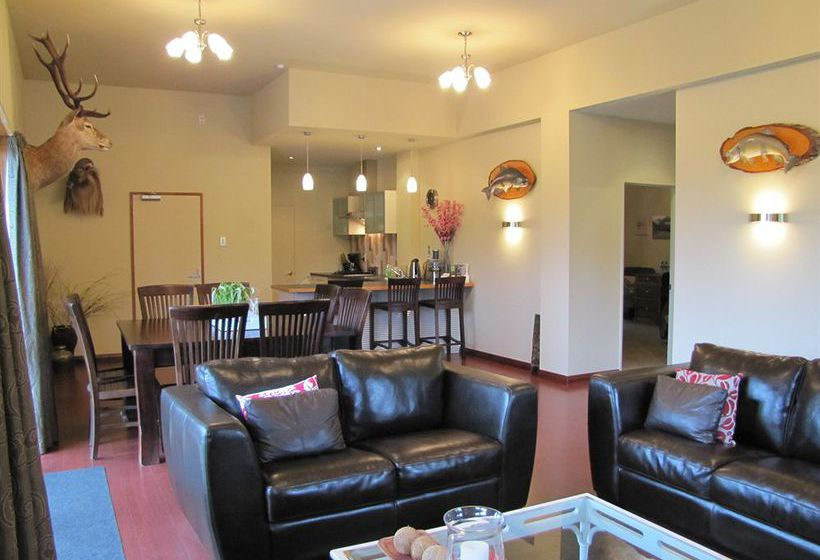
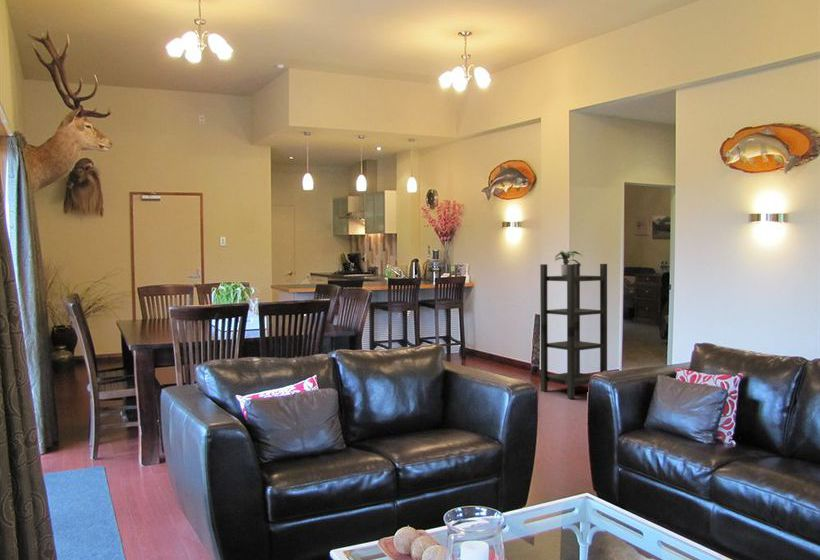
+ shelving unit [539,263,608,400]
+ potted plant [553,250,584,277]
